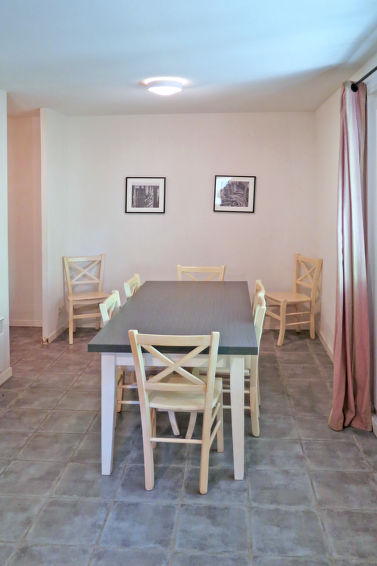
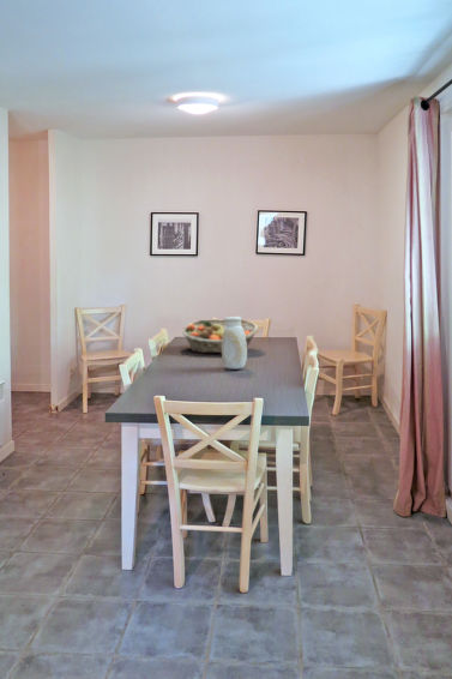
+ fruit basket [180,318,259,354]
+ vase [221,316,248,371]
